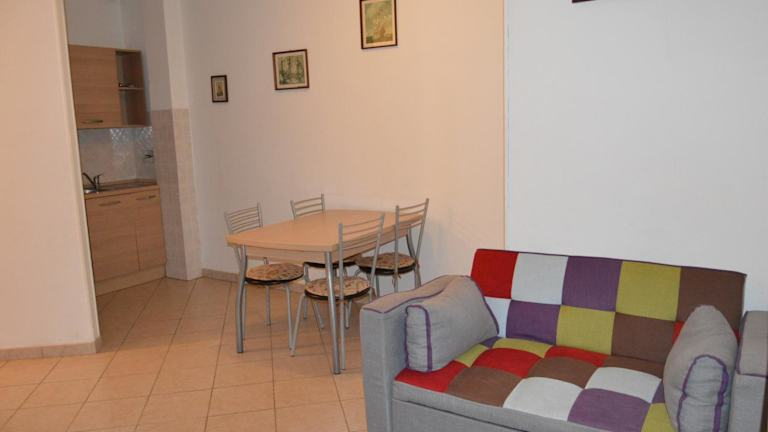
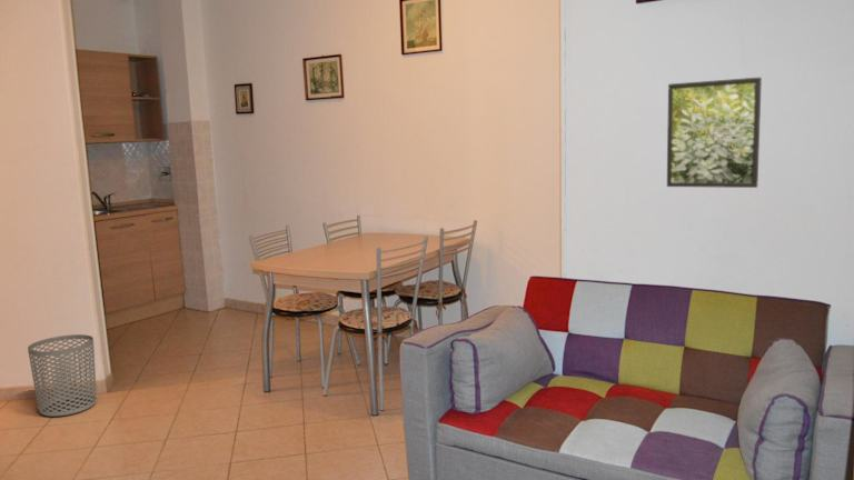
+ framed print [666,77,763,189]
+ waste bin [27,333,98,418]
